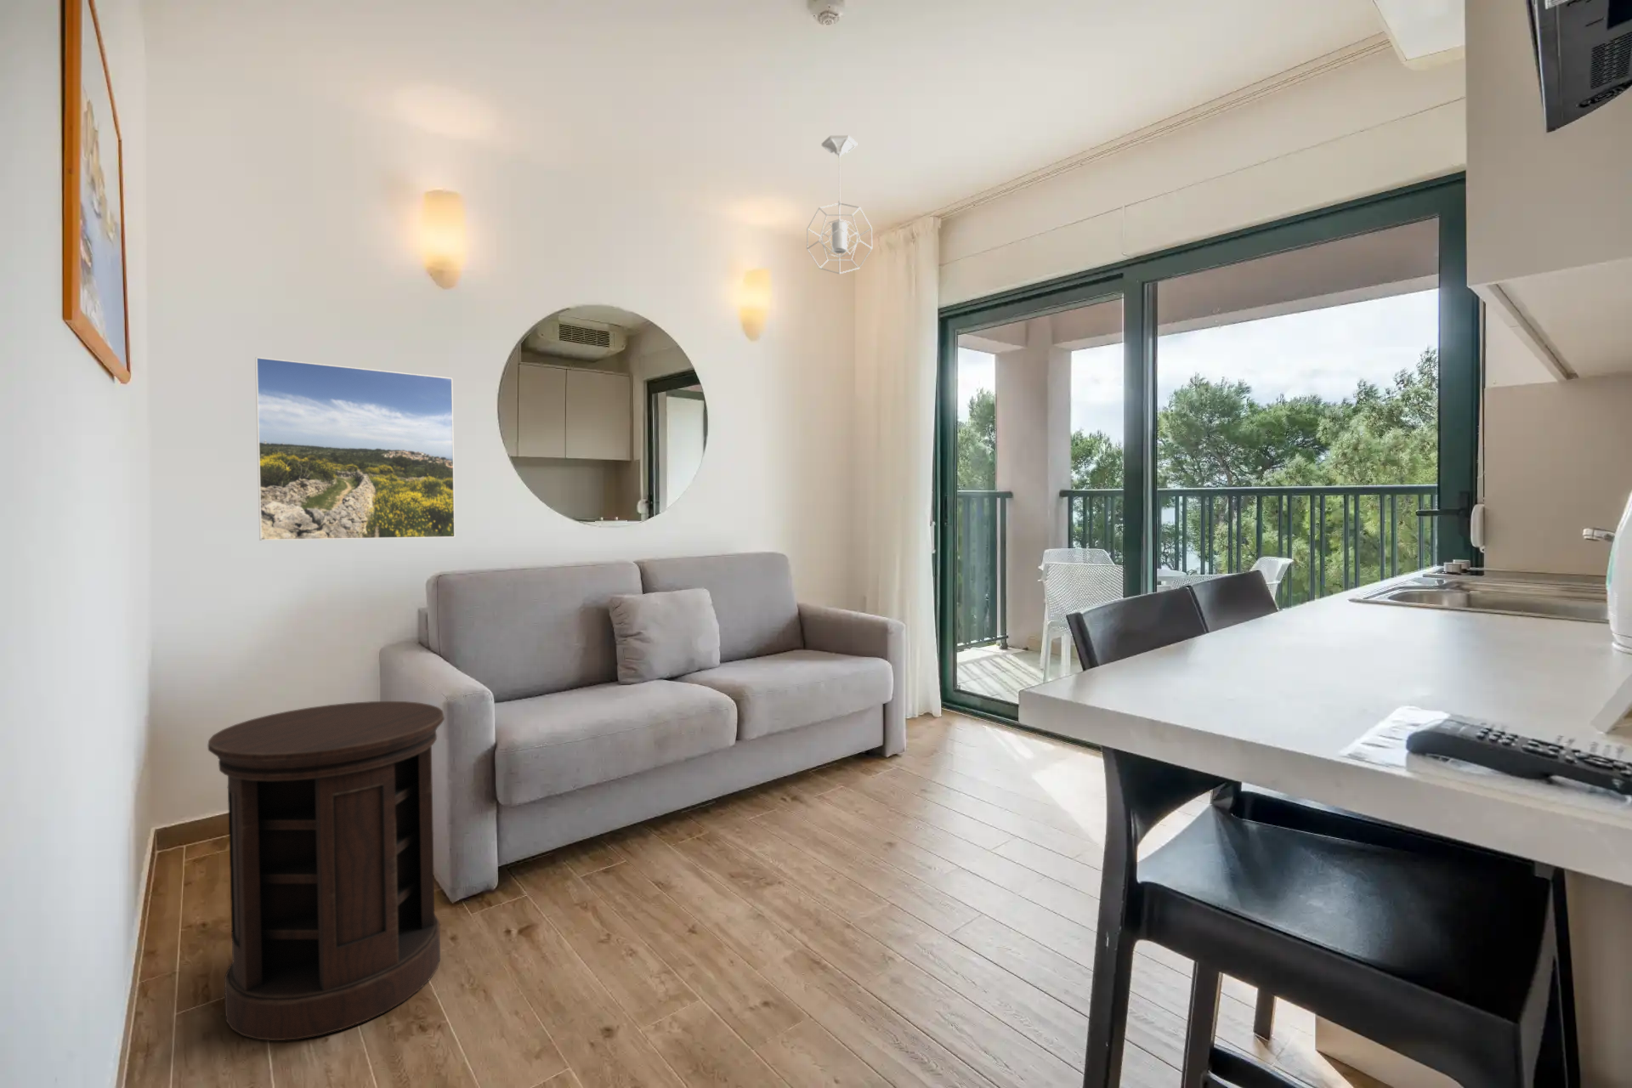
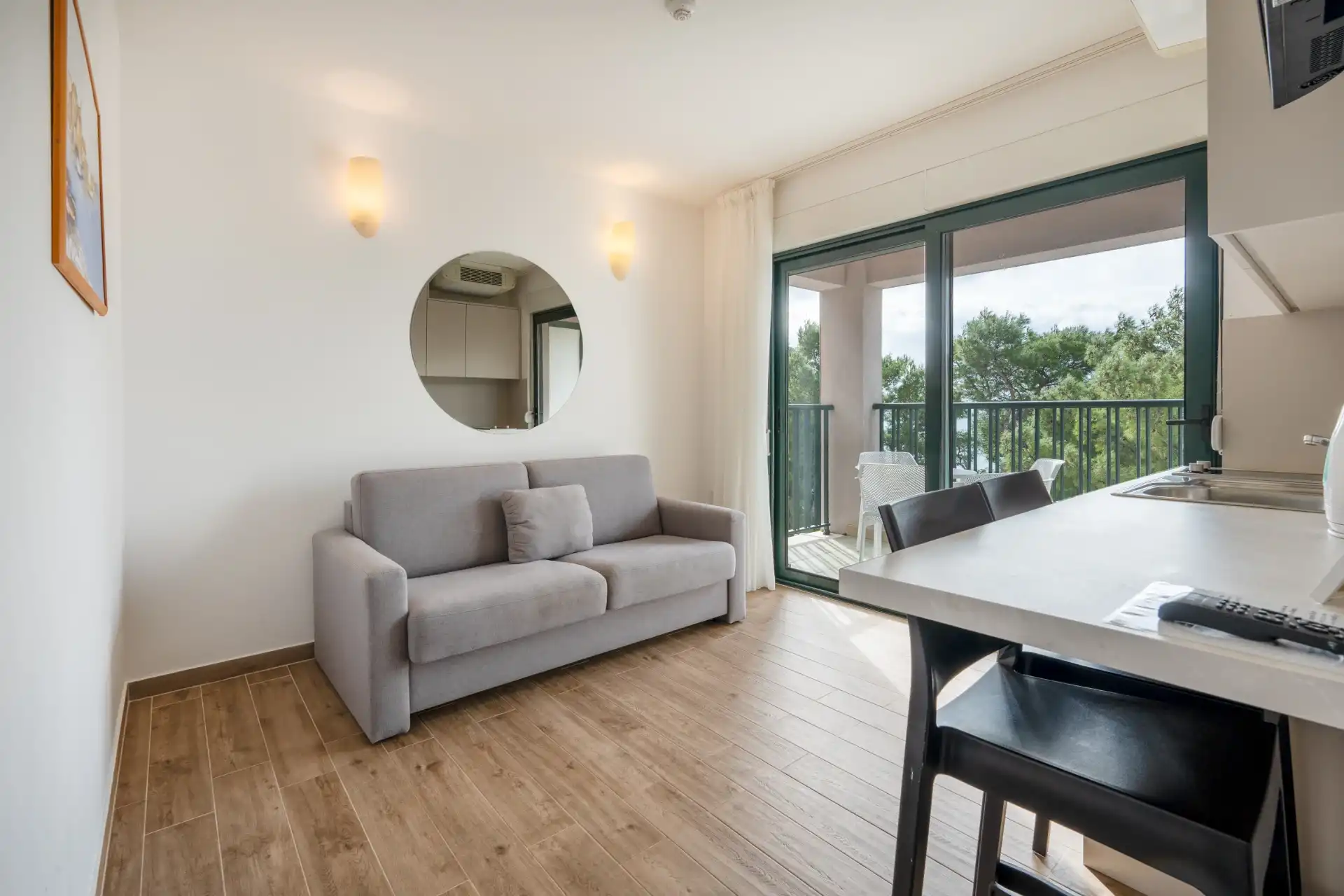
- pendant light [806,135,873,274]
- side table [206,701,446,1042]
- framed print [254,356,457,542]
